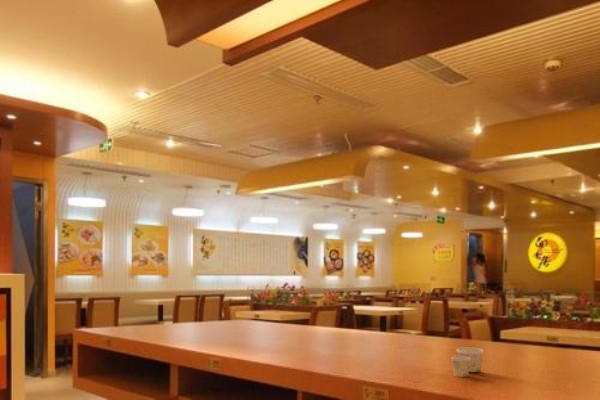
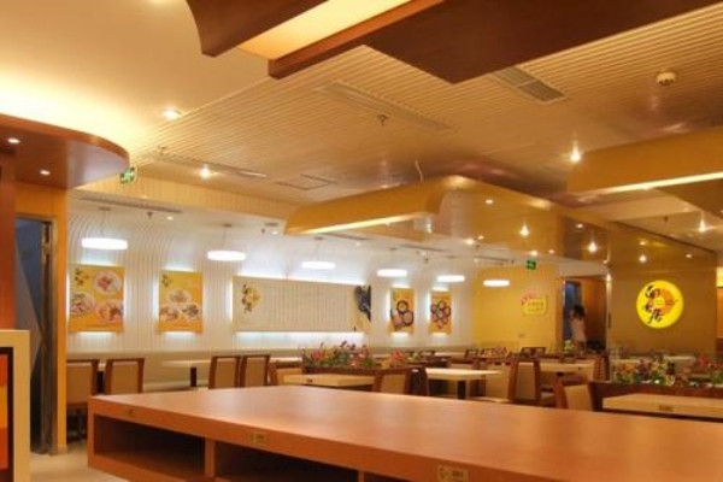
- paper cup [451,346,485,378]
